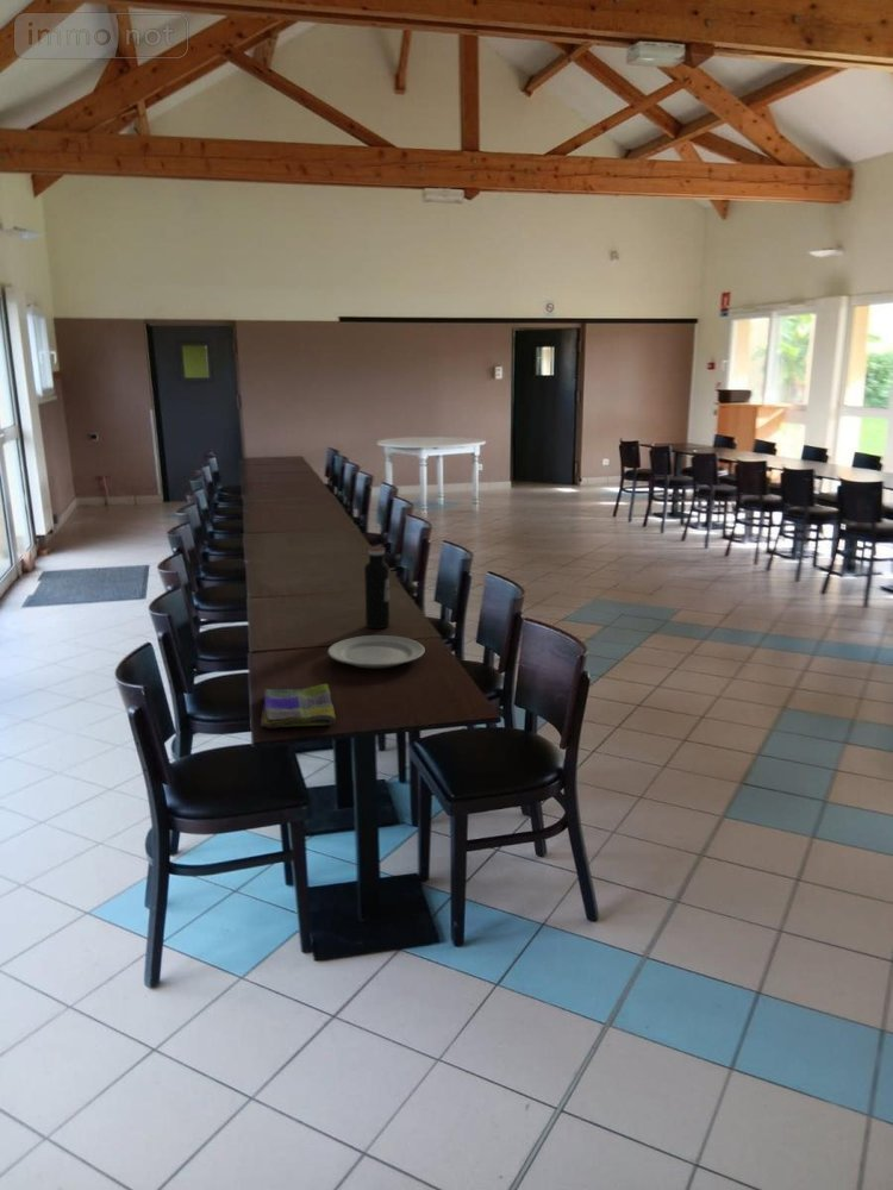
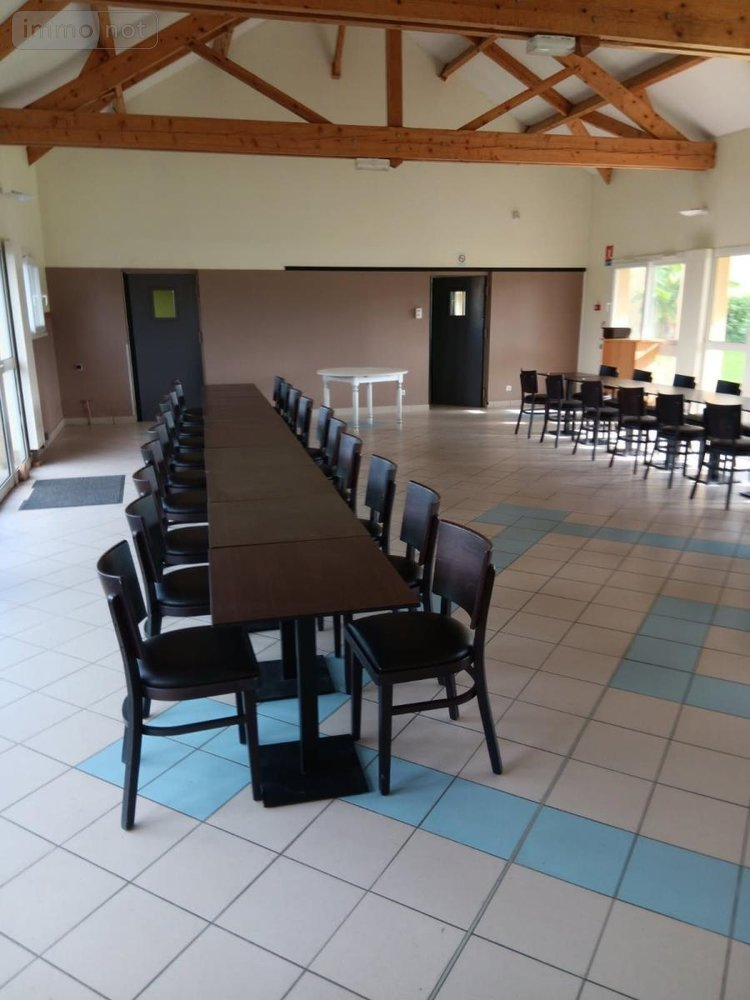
- chinaware [326,634,426,670]
- dish towel [260,683,337,729]
- water bottle [363,545,391,630]
